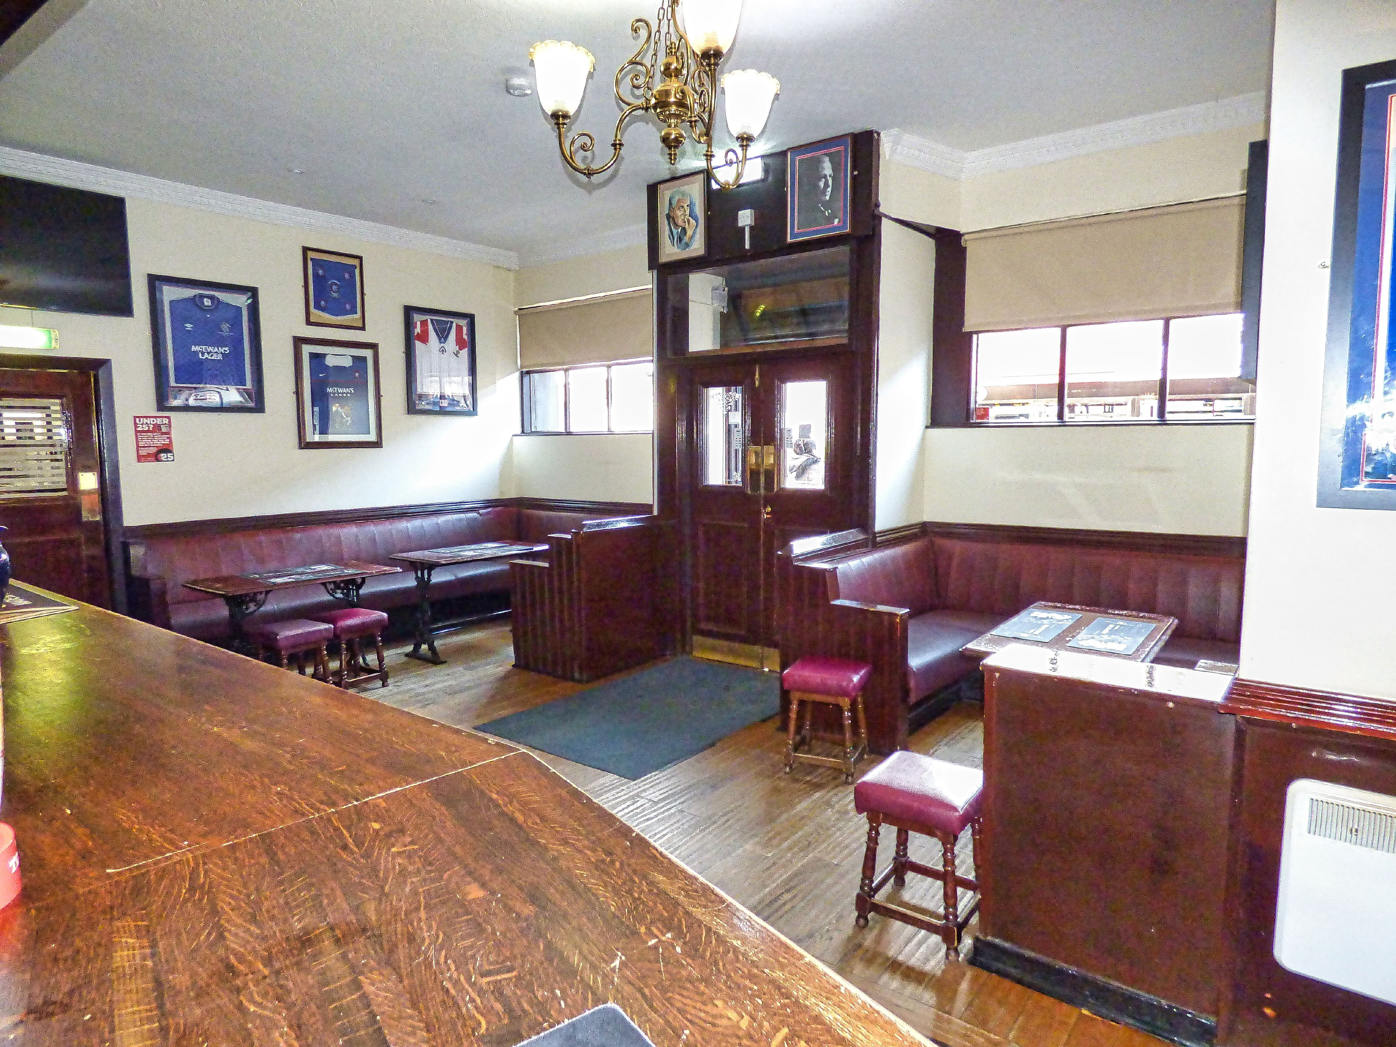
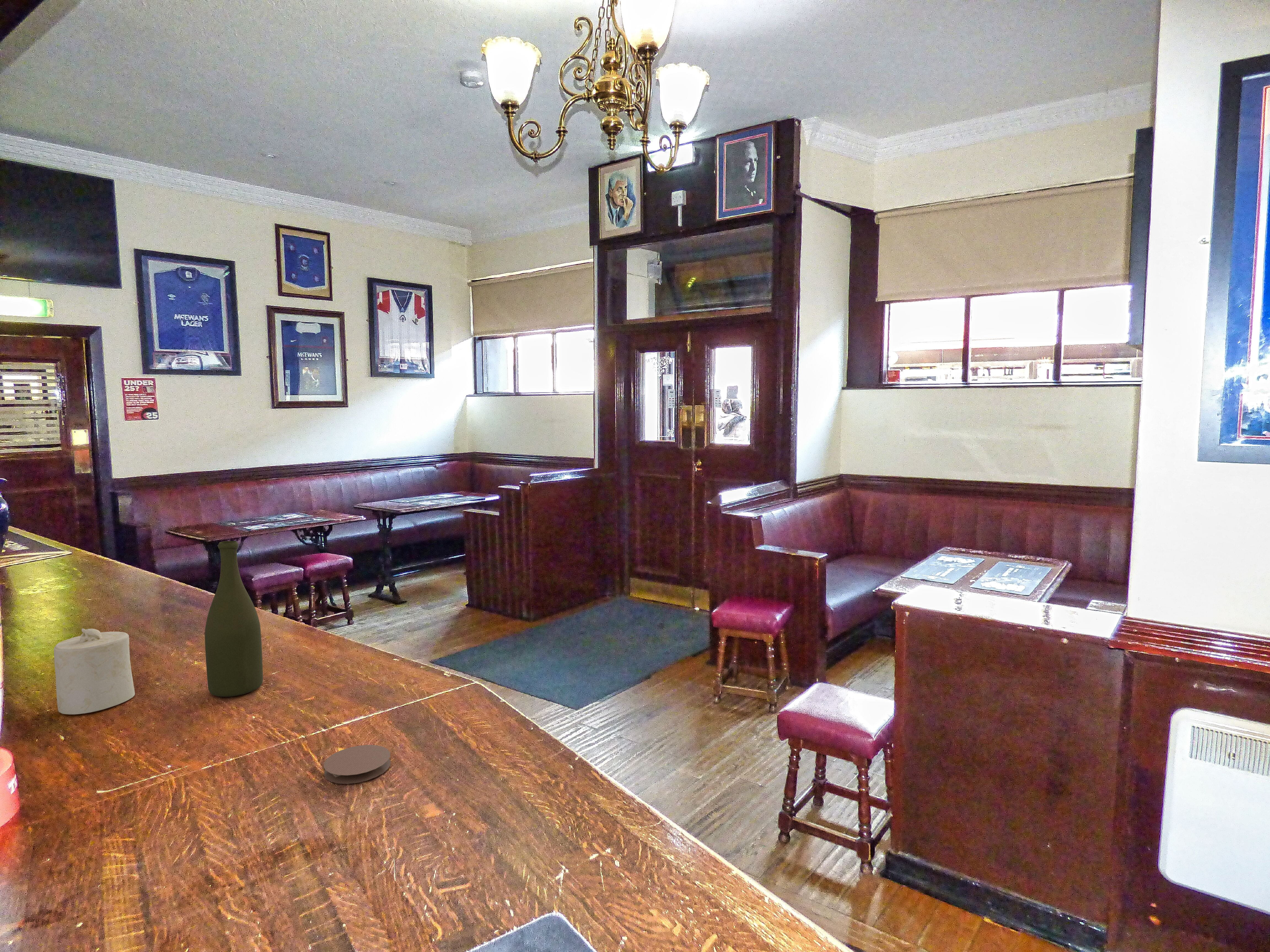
+ candle [54,628,135,715]
+ bottle [205,540,263,697]
+ coaster [323,745,391,784]
